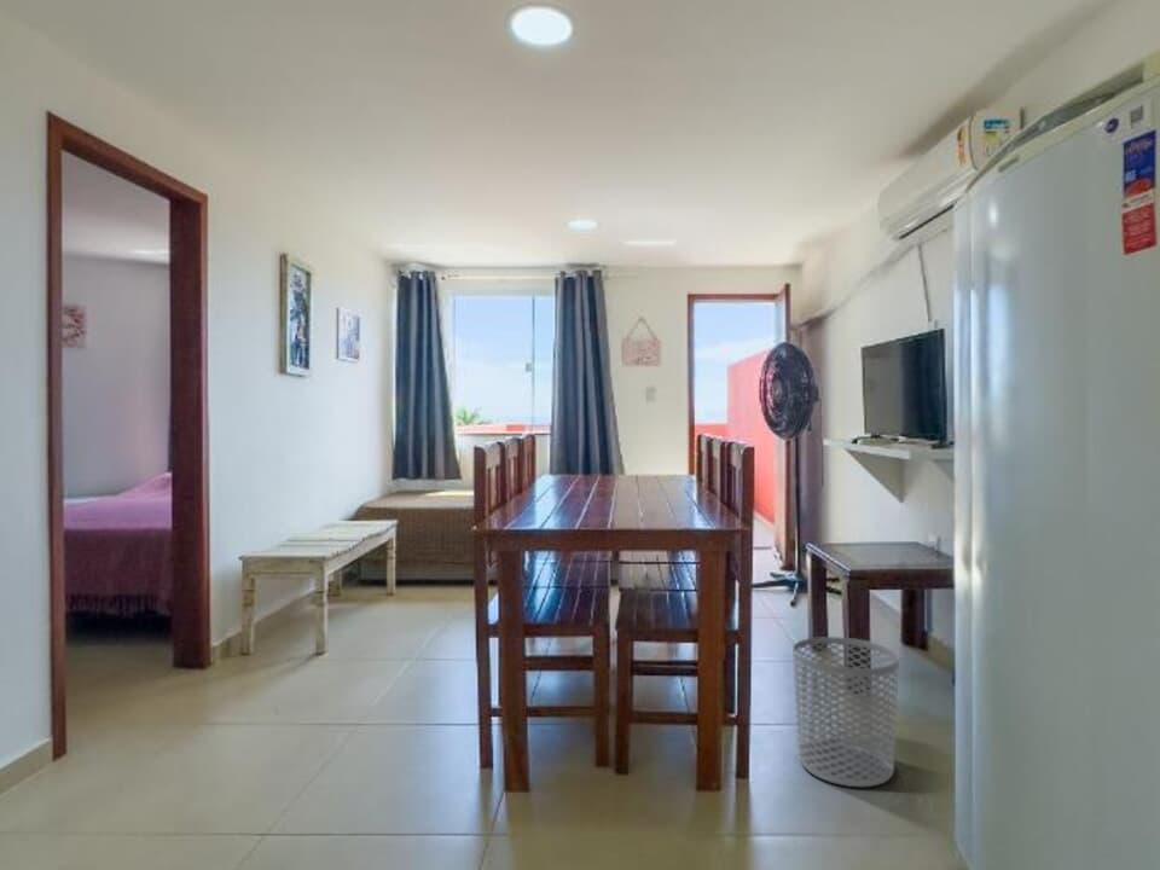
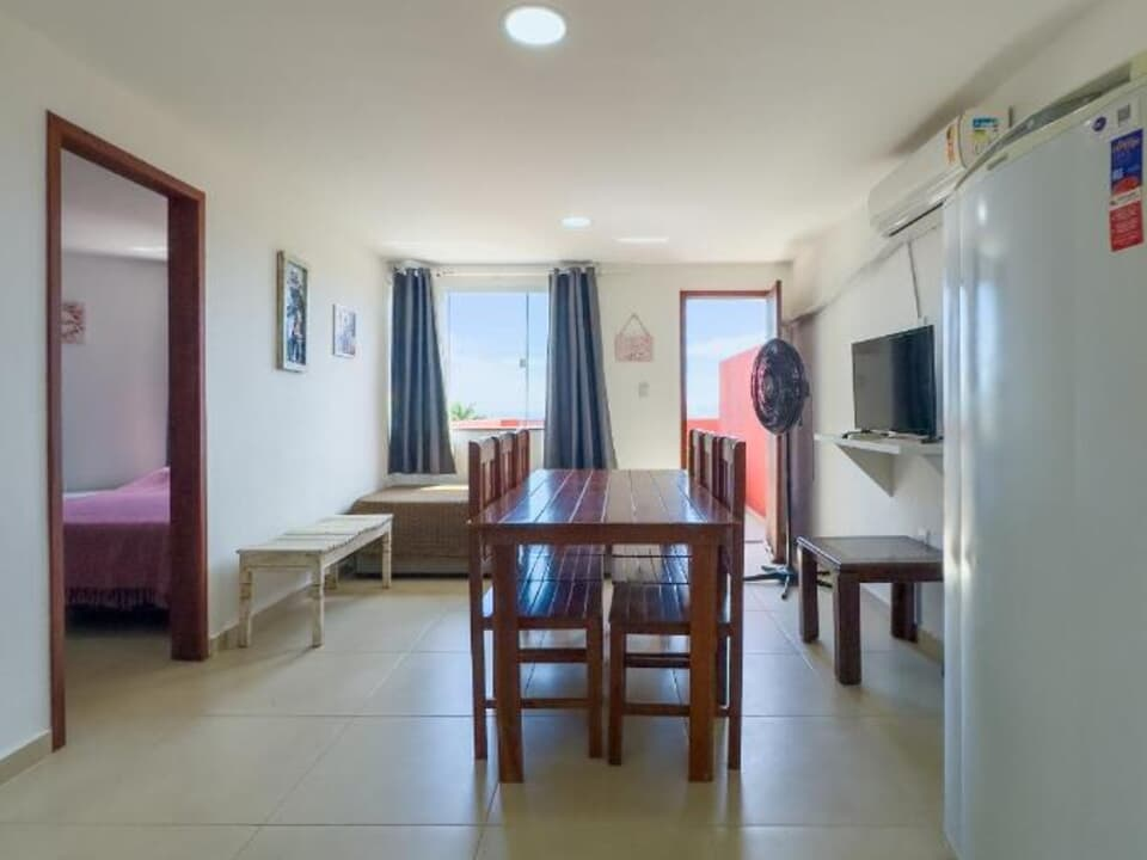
- waste bin [791,636,900,788]
